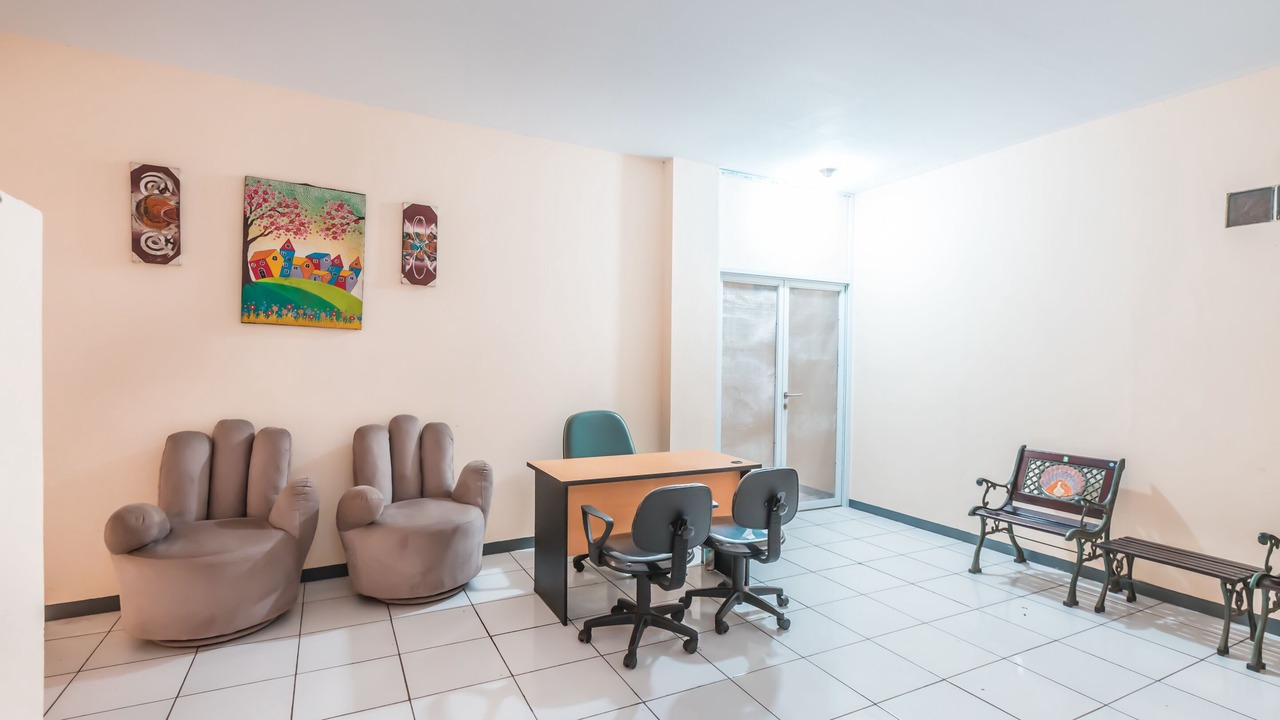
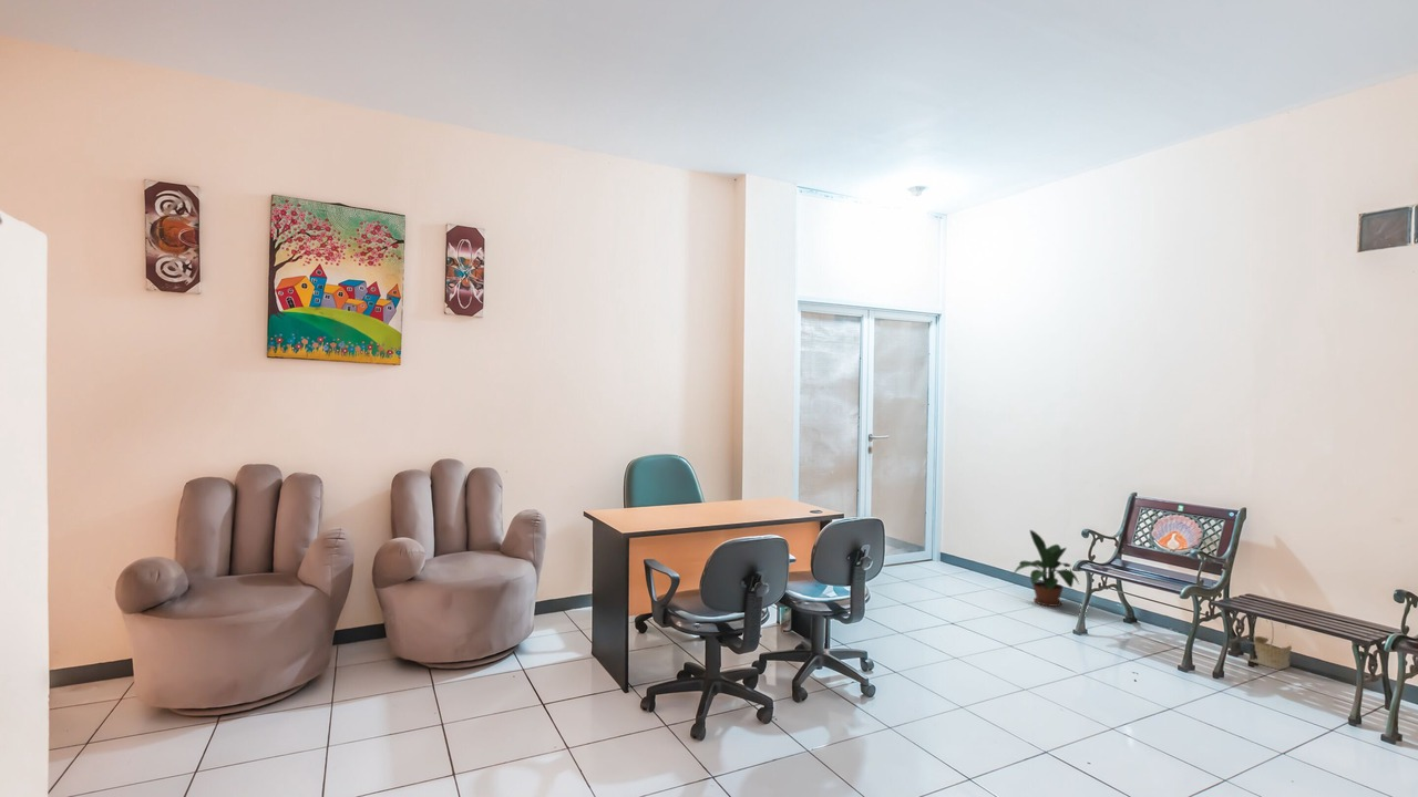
+ basket [1246,618,1293,671]
+ potted plant [1010,529,1080,608]
